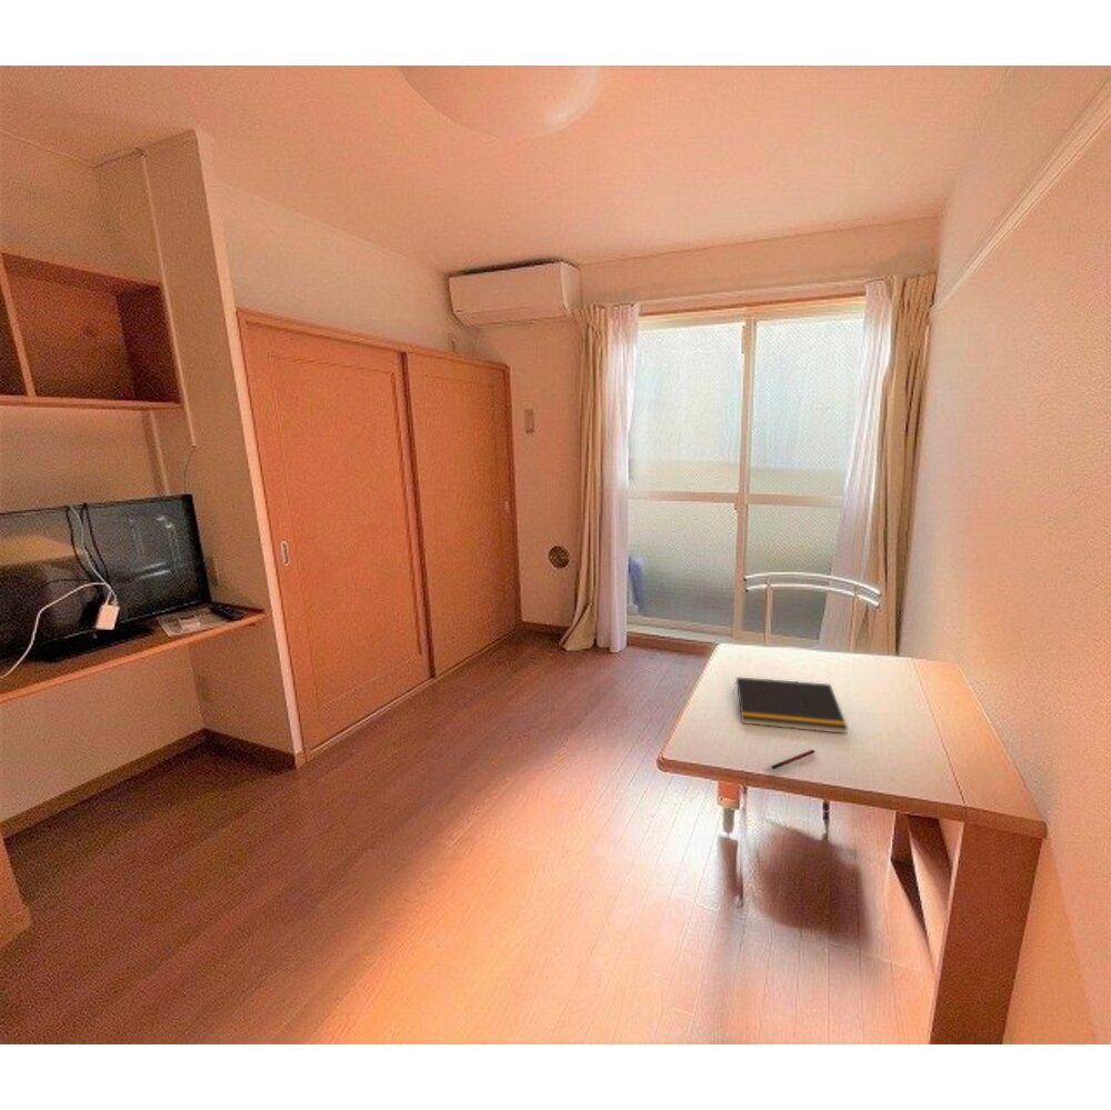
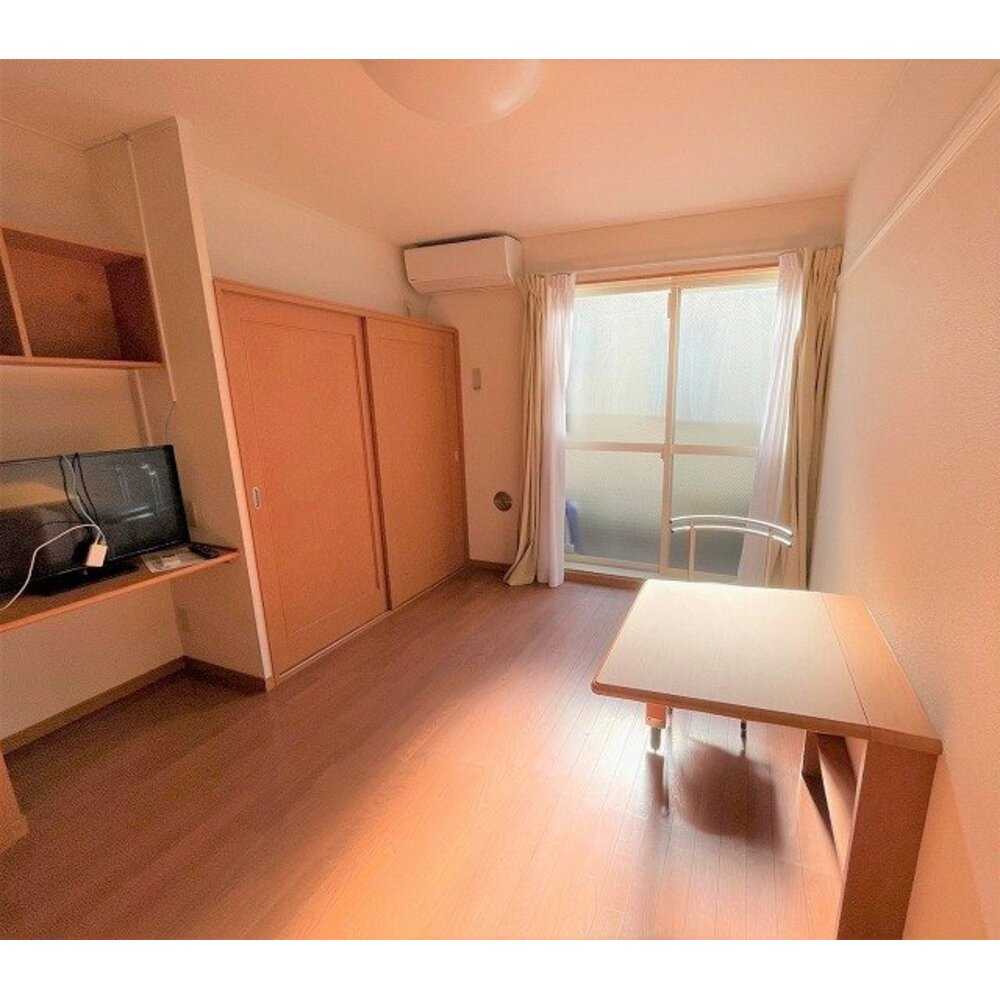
- notepad [732,676,849,734]
- pen [764,749,817,772]
